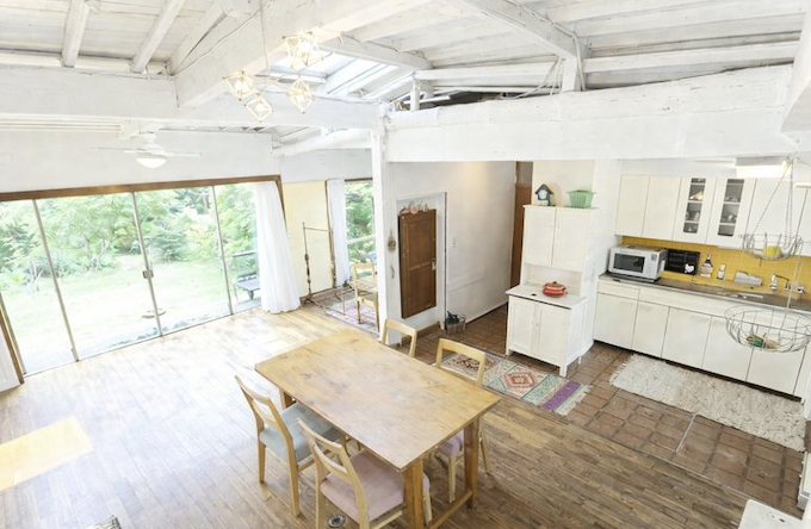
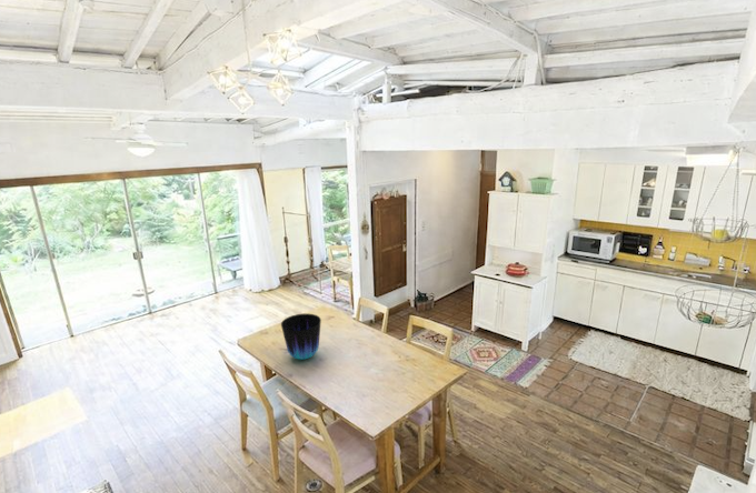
+ vase [280,312,322,361]
